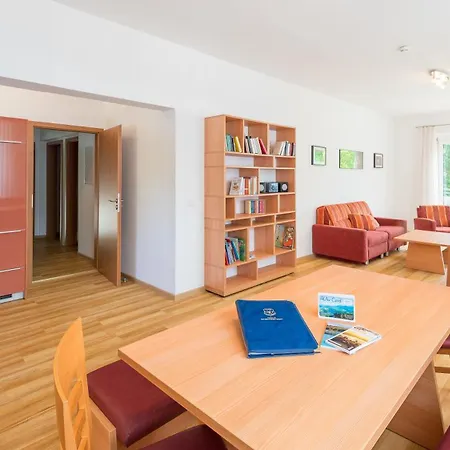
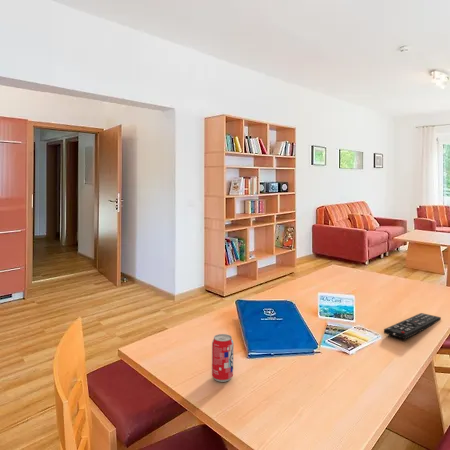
+ remote control [383,312,442,340]
+ beverage can [211,333,234,383]
